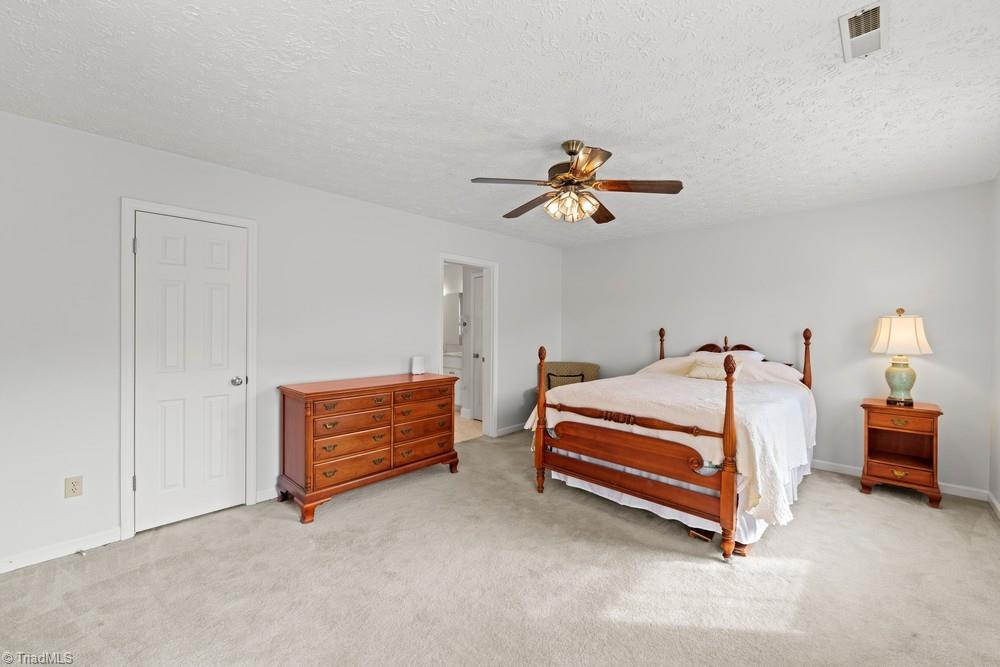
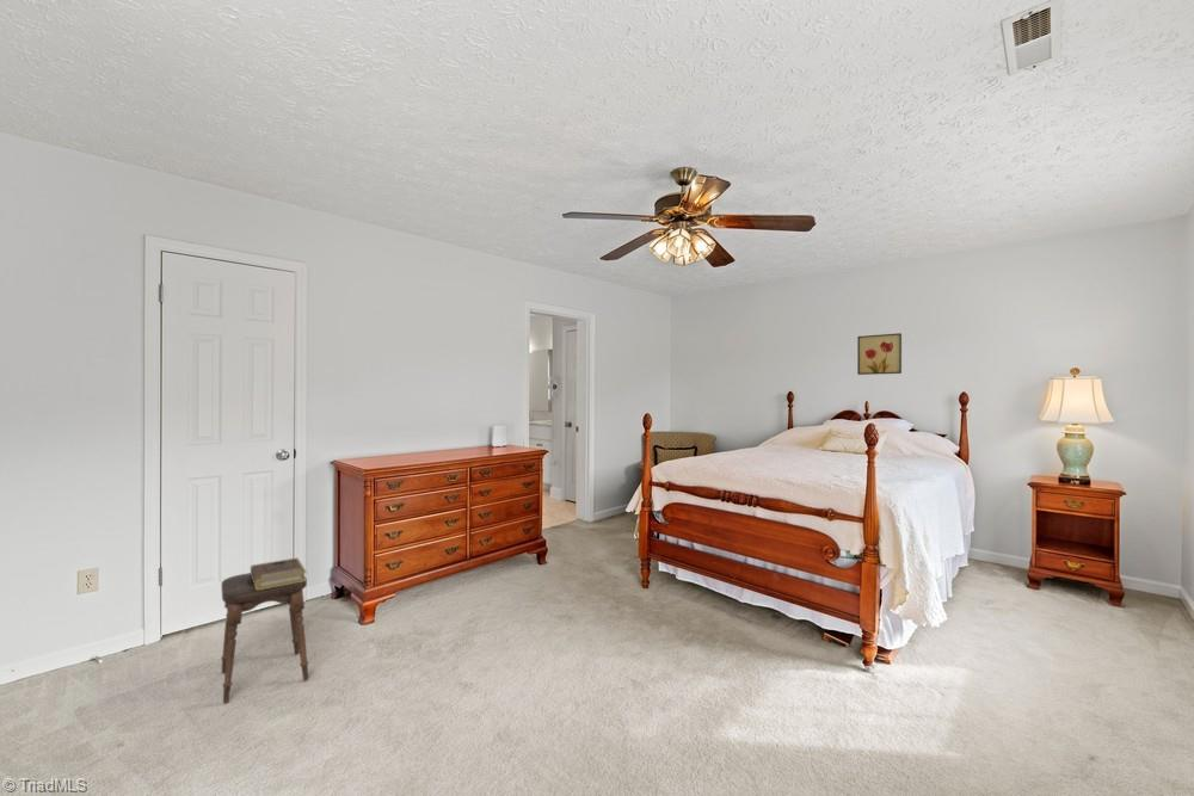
+ wall art [856,332,903,376]
+ stool [220,572,309,704]
+ book [250,557,307,590]
